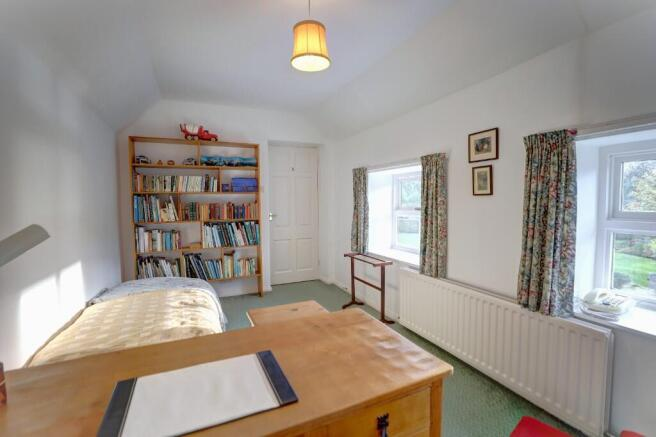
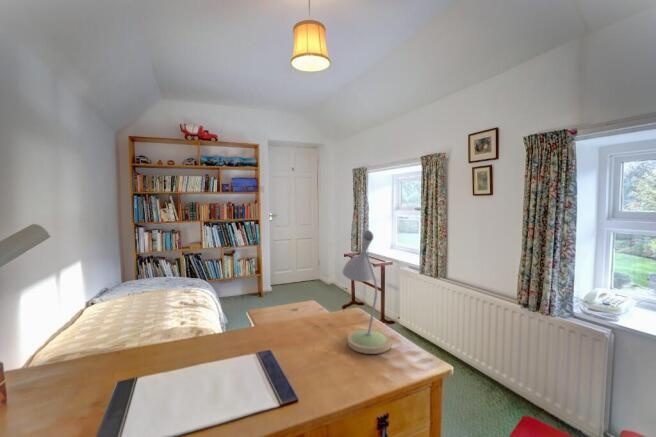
+ desk lamp [342,229,392,355]
